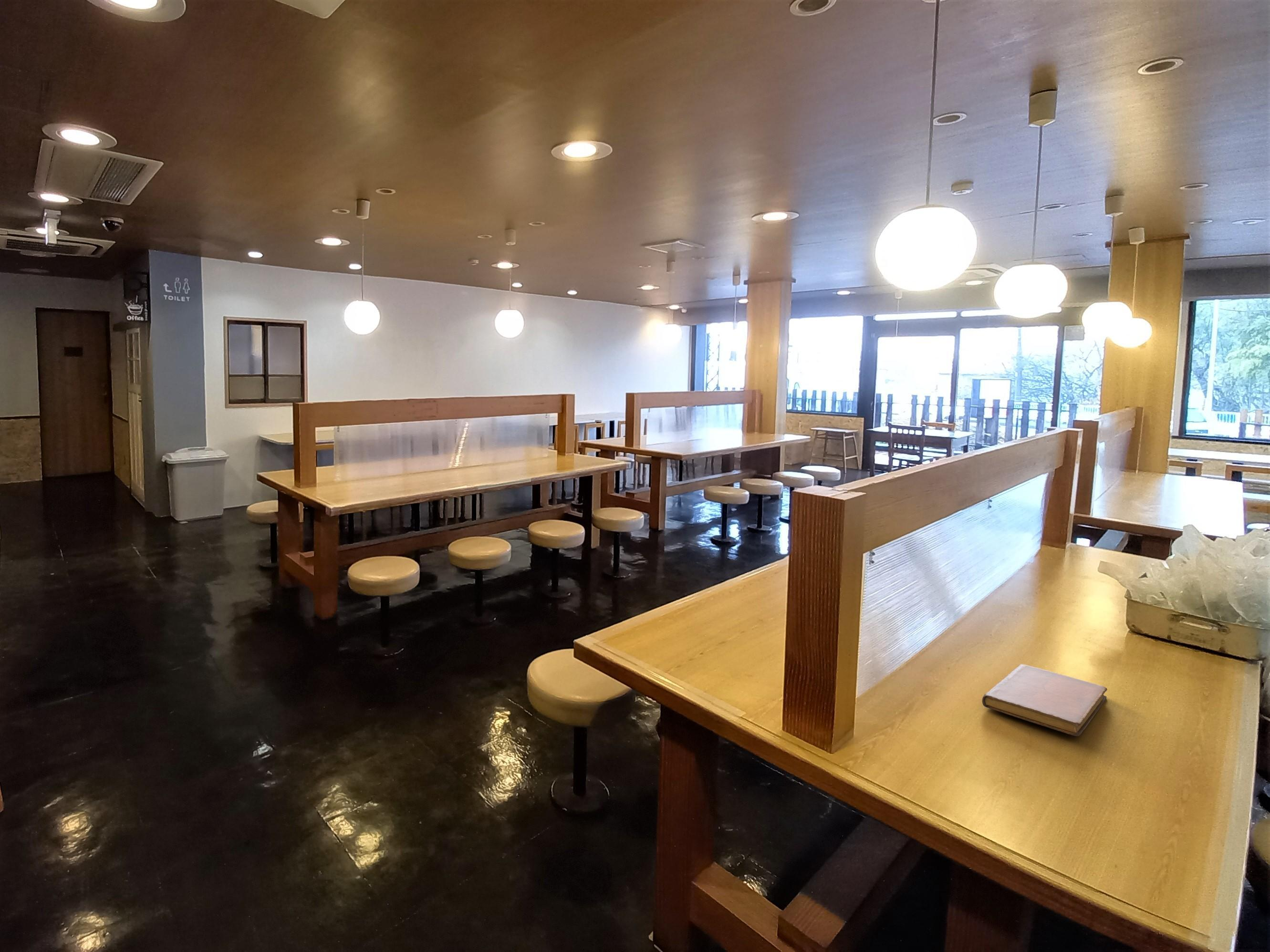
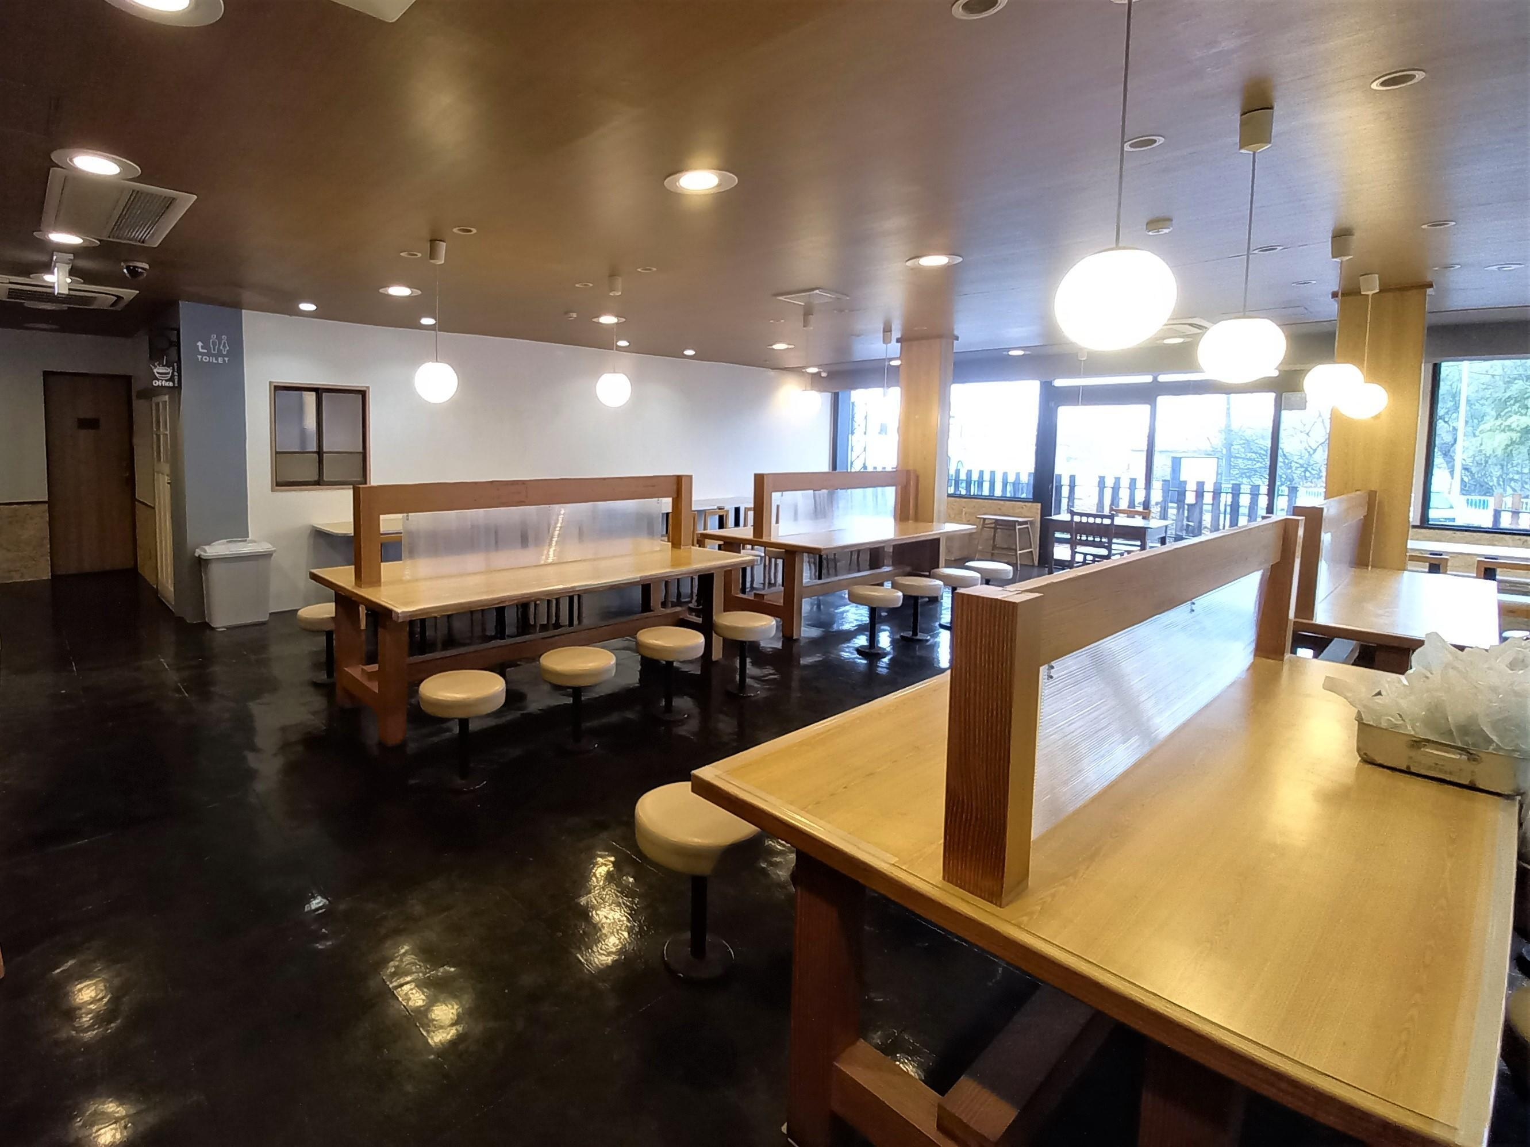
- notebook [981,664,1108,736]
